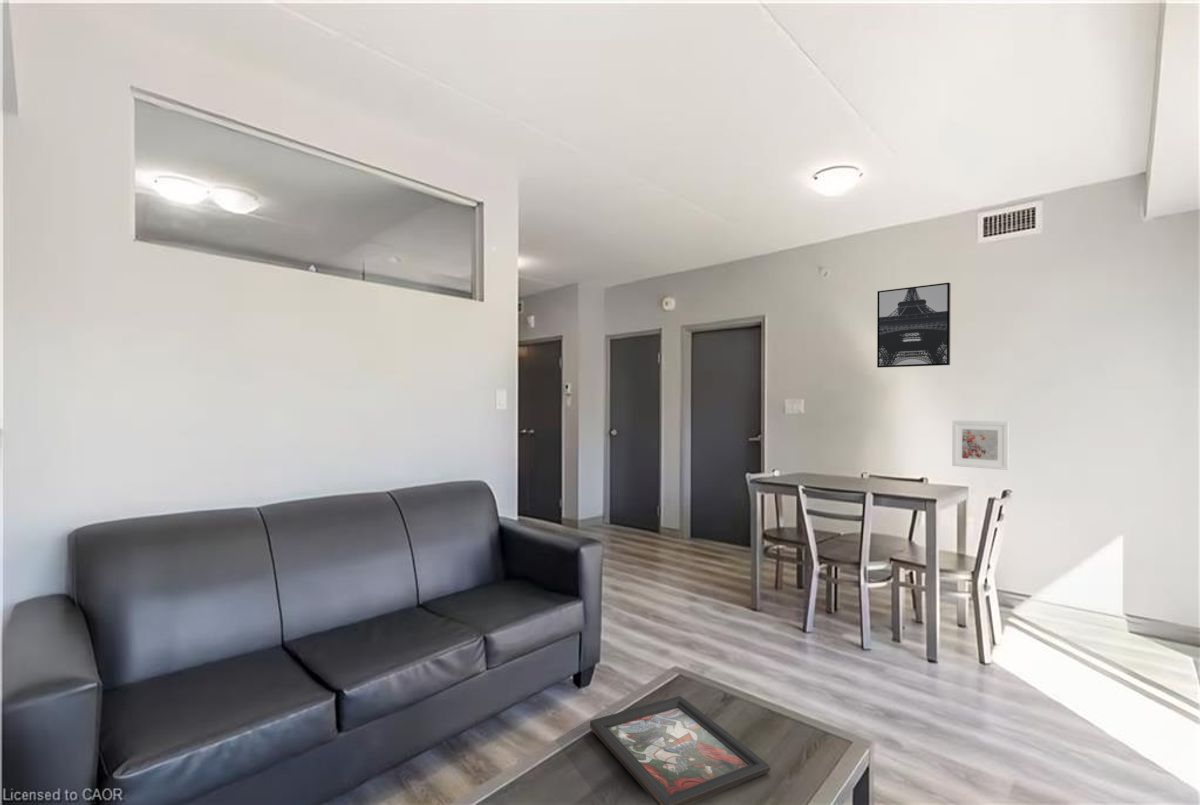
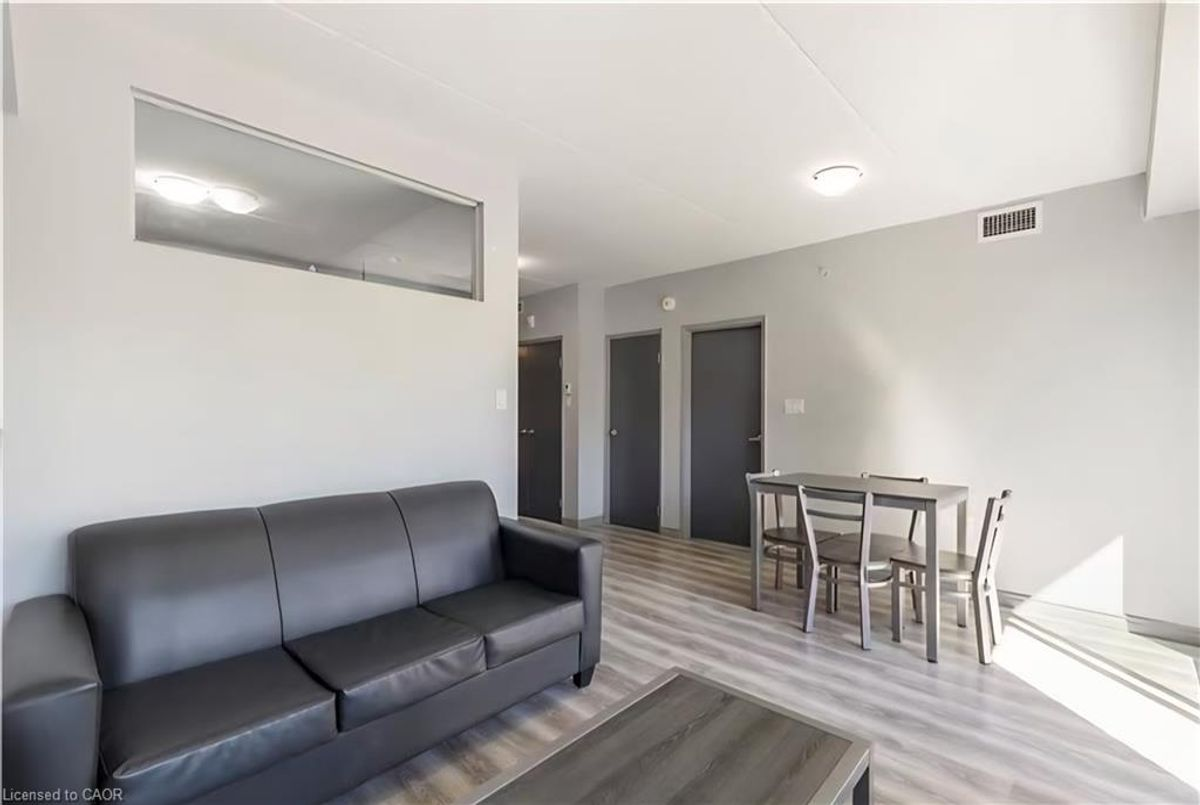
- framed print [951,419,1010,471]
- decorative tray [589,695,771,805]
- wall art [876,282,952,369]
